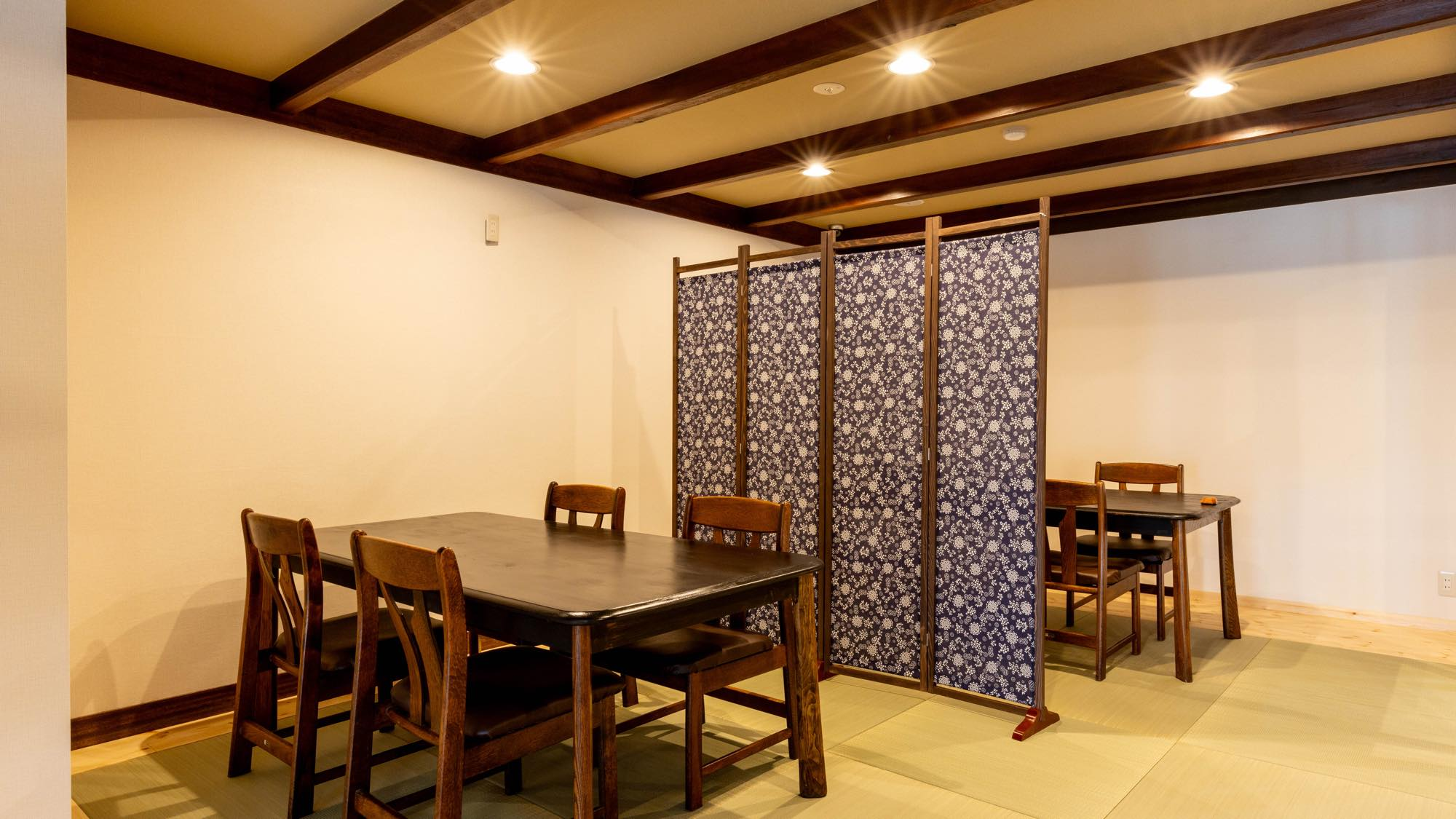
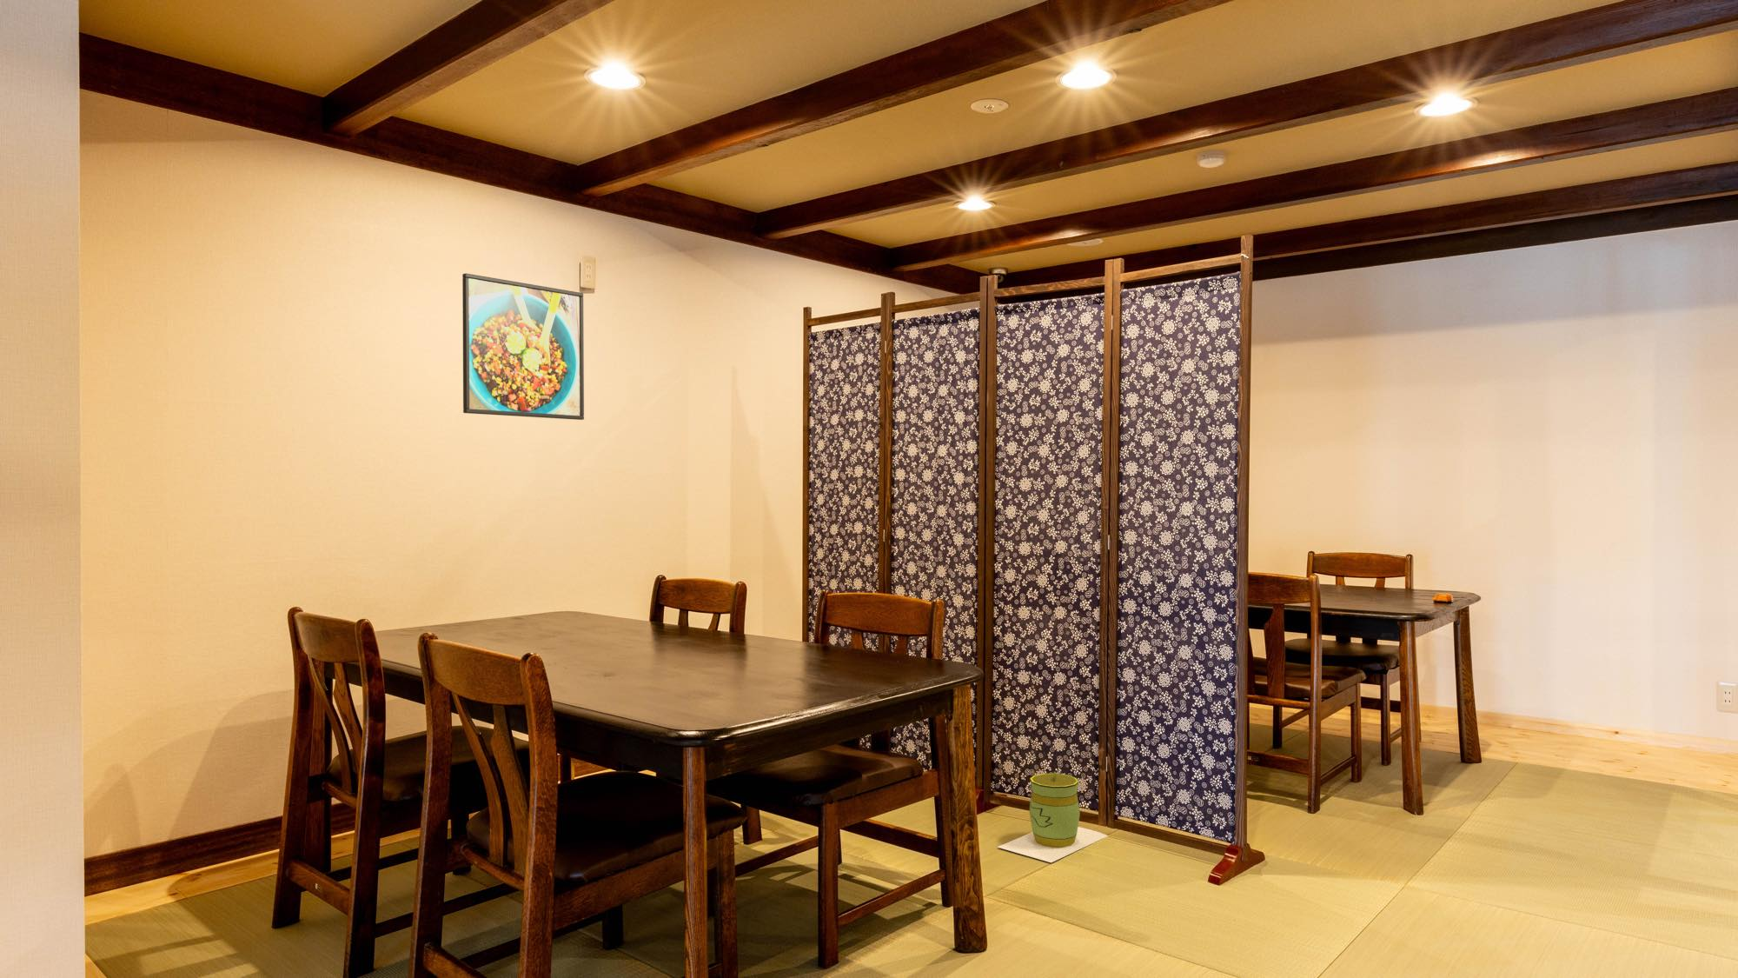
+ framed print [462,272,585,420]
+ trash can [997,771,1109,863]
